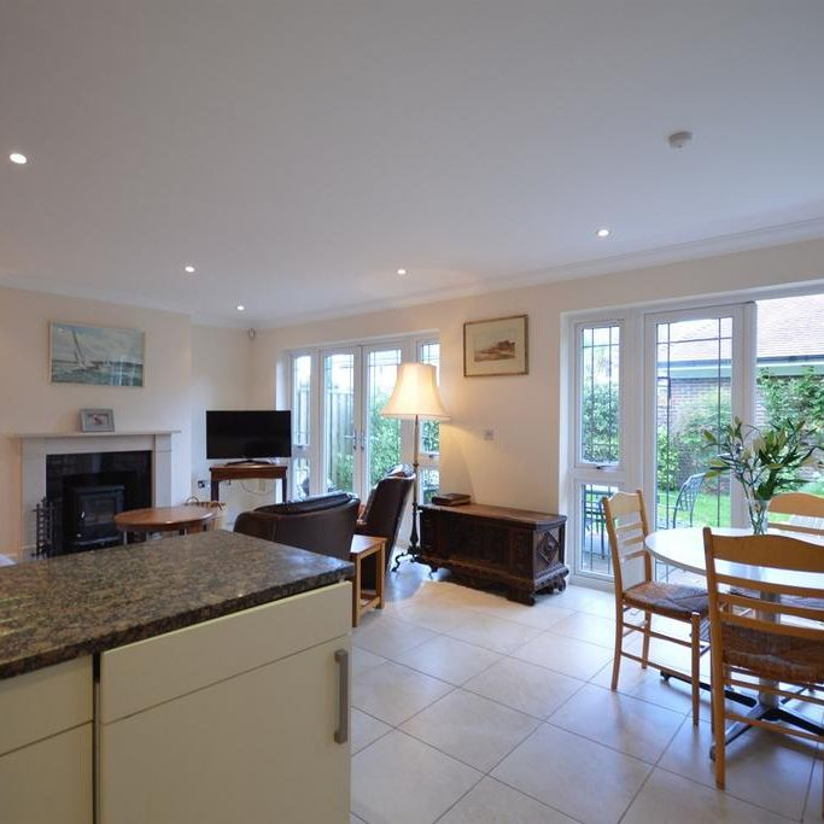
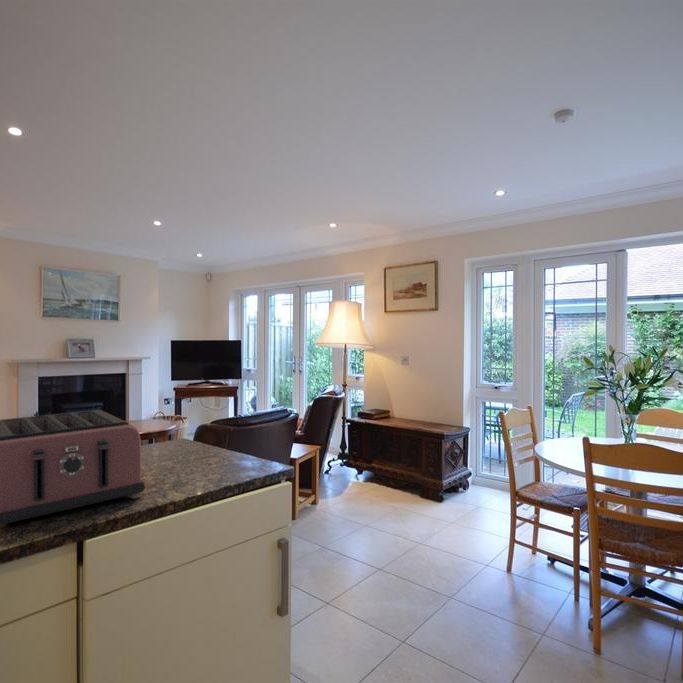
+ toaster [0,409,146,526]
